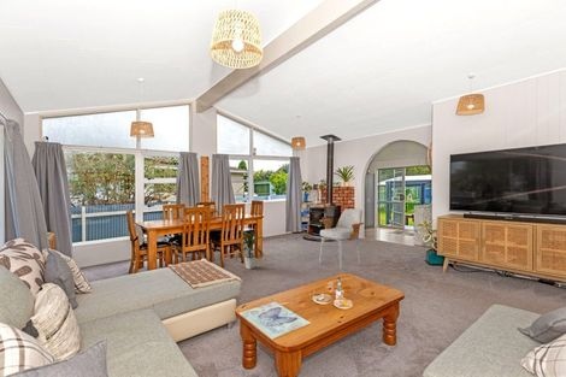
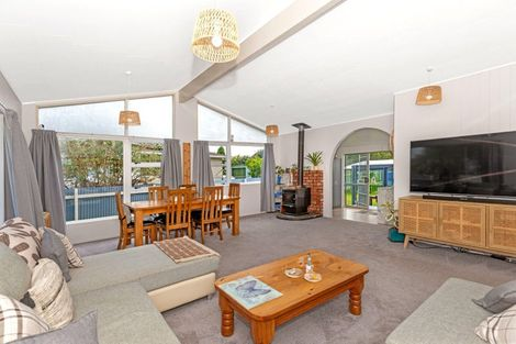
- indoor plant [234,229,264,270]
- armchair [318,207,365,271]
